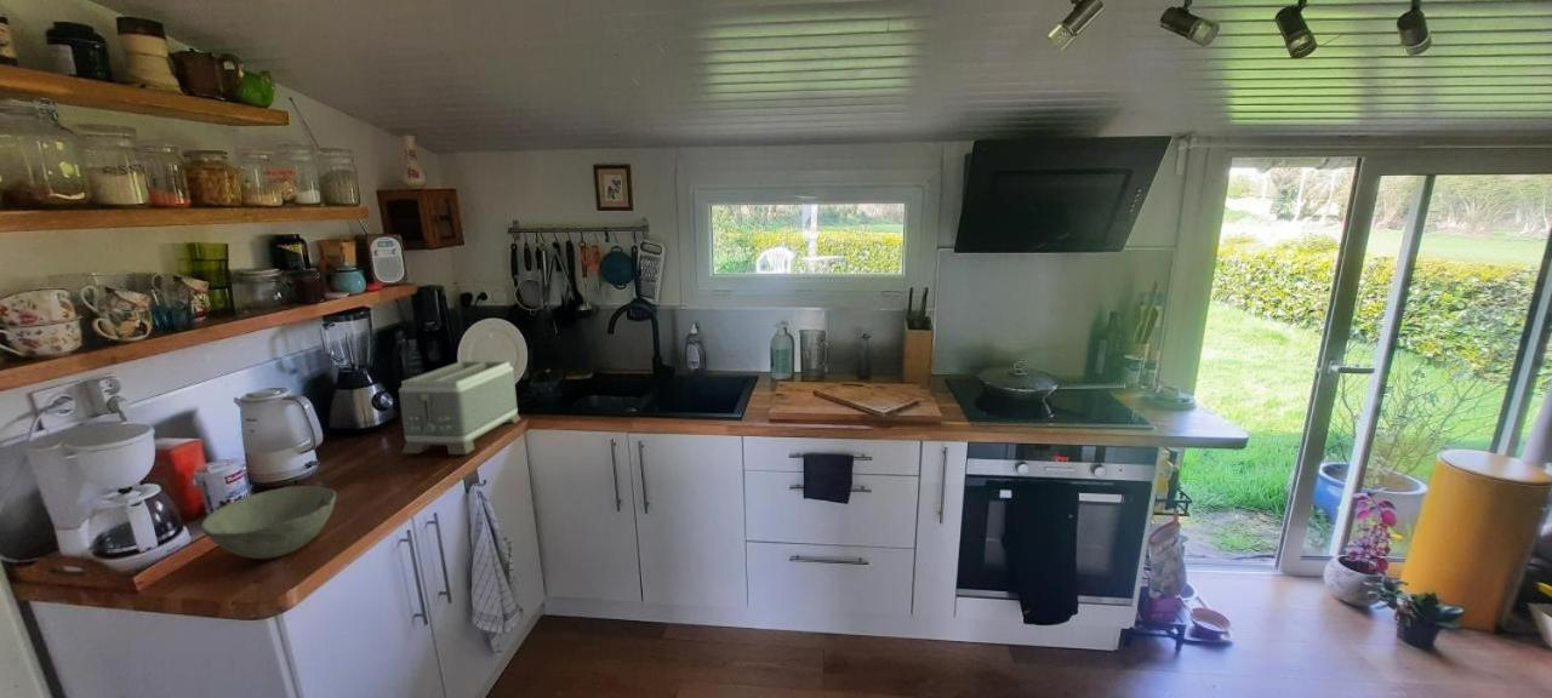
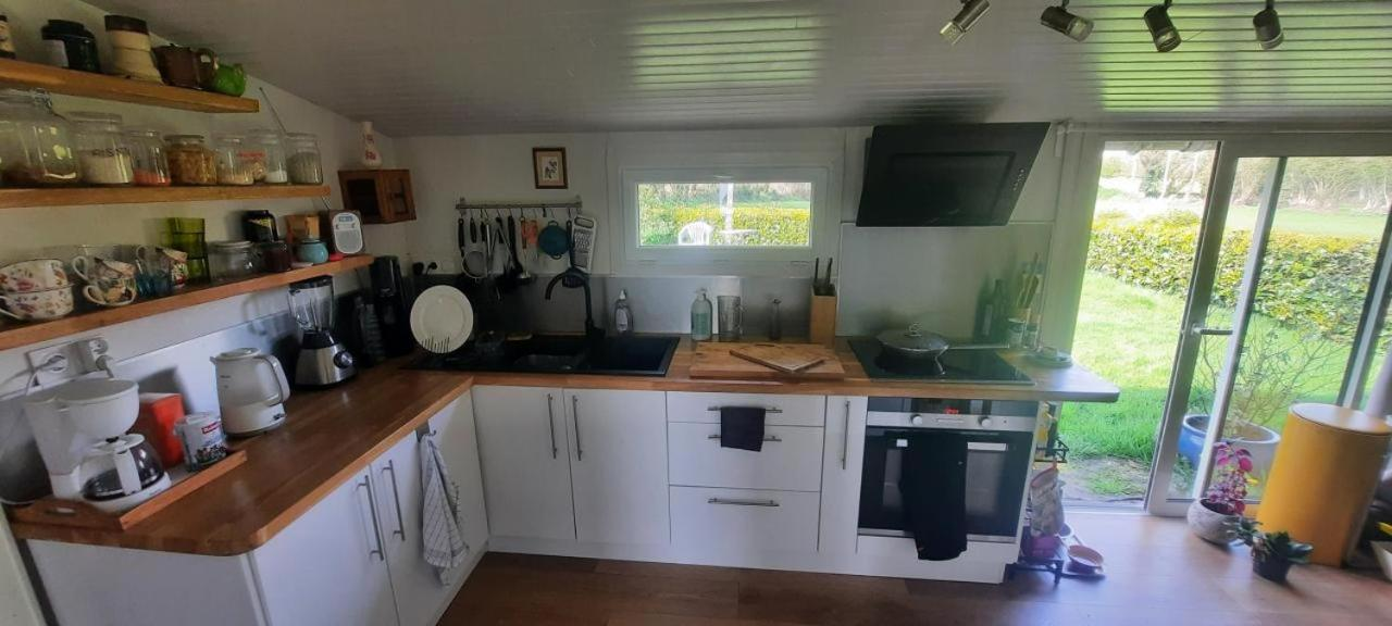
- toaster [398,360,521,456]
- bowl [200,485,337,560]
